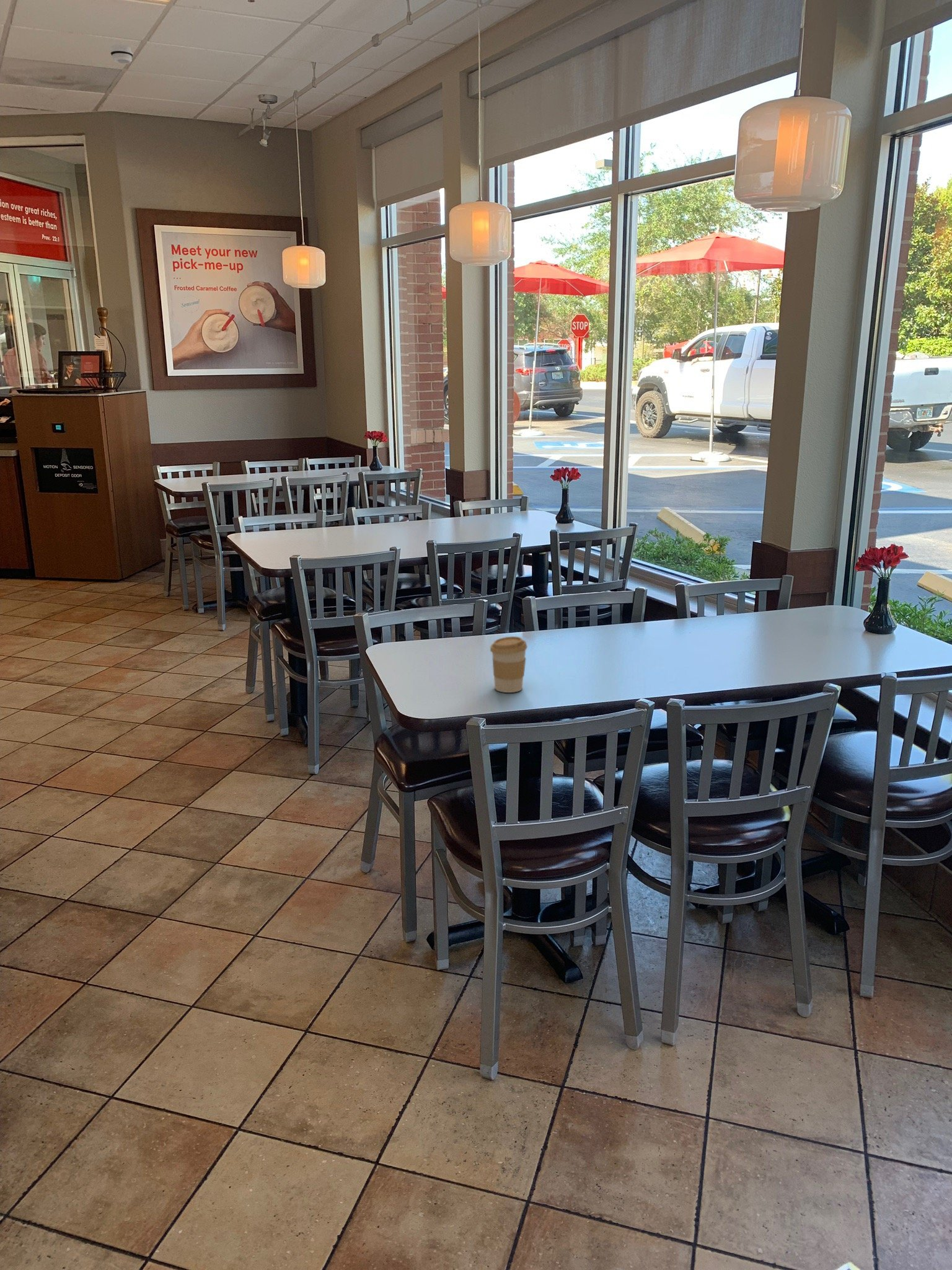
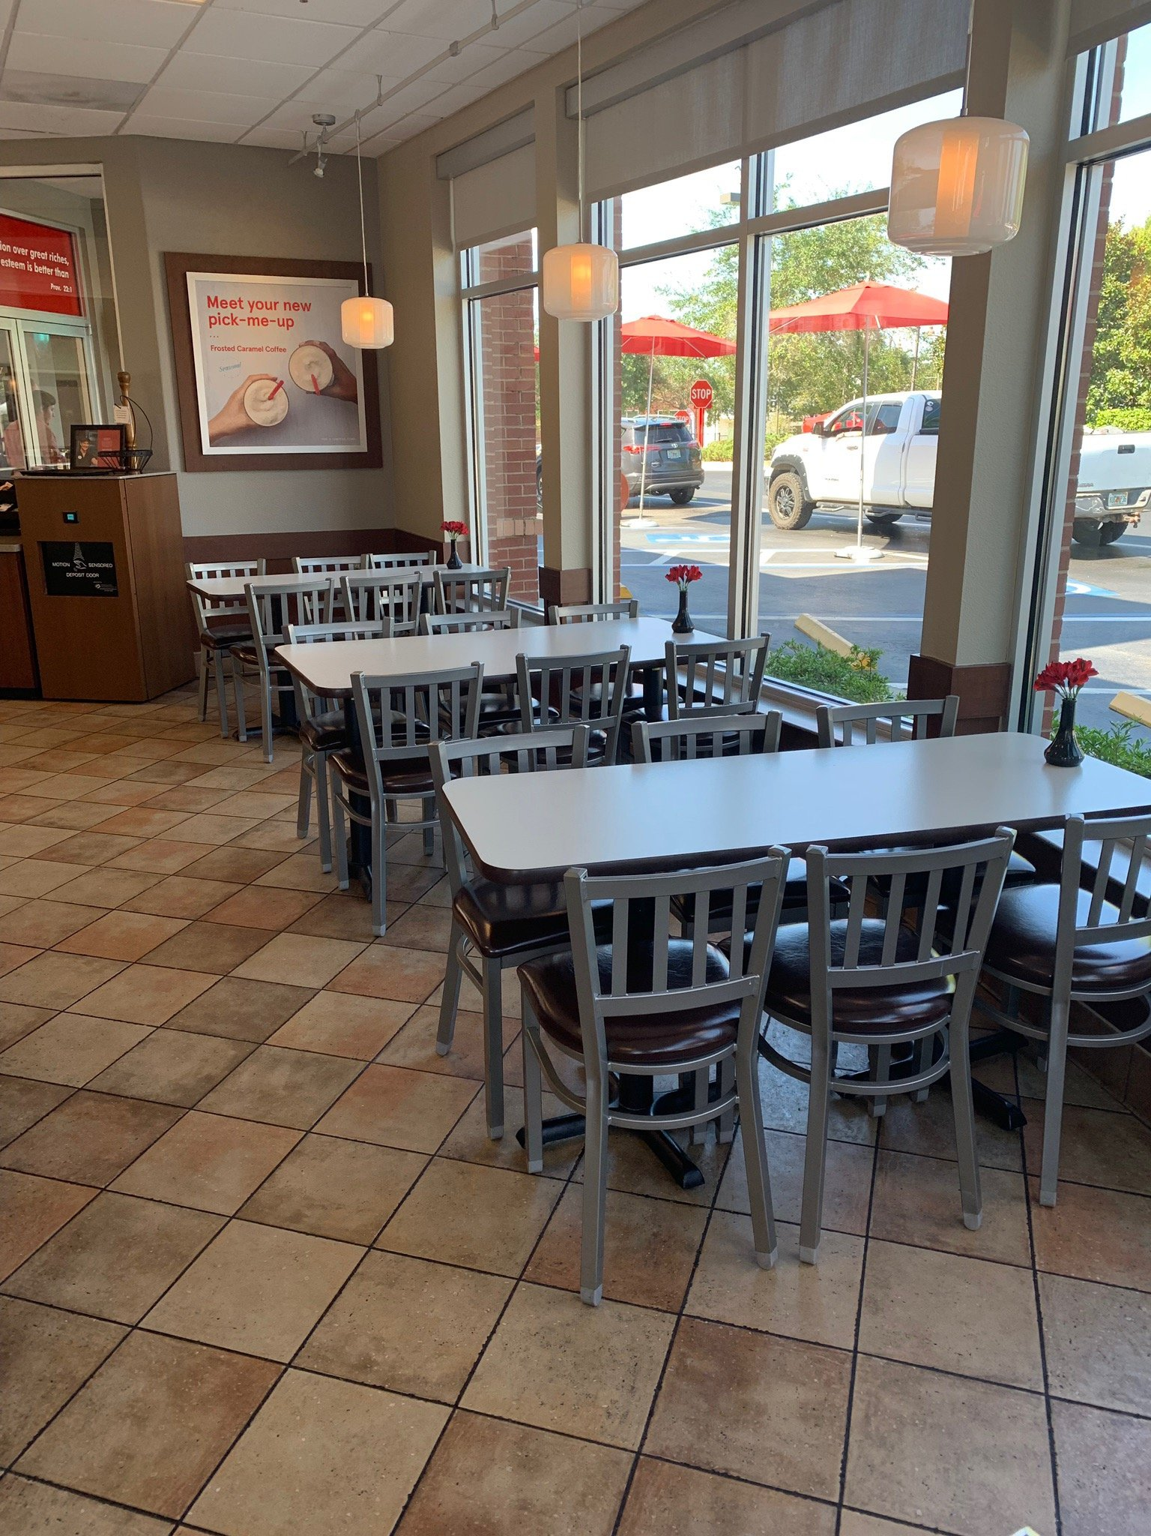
- smoke detector [110,44,134,64]
- coffee cup [490,636,528,693]
